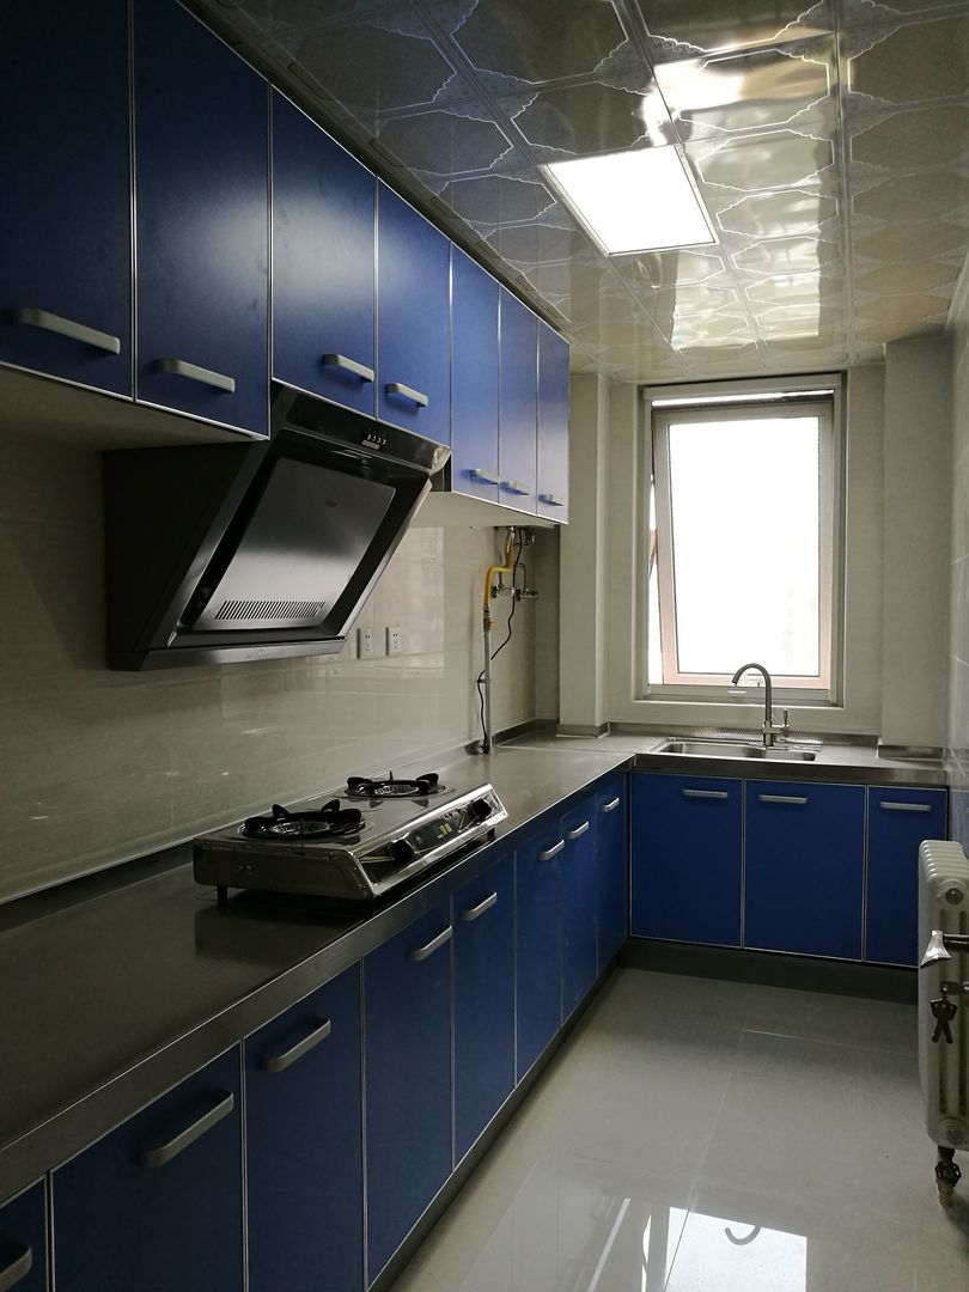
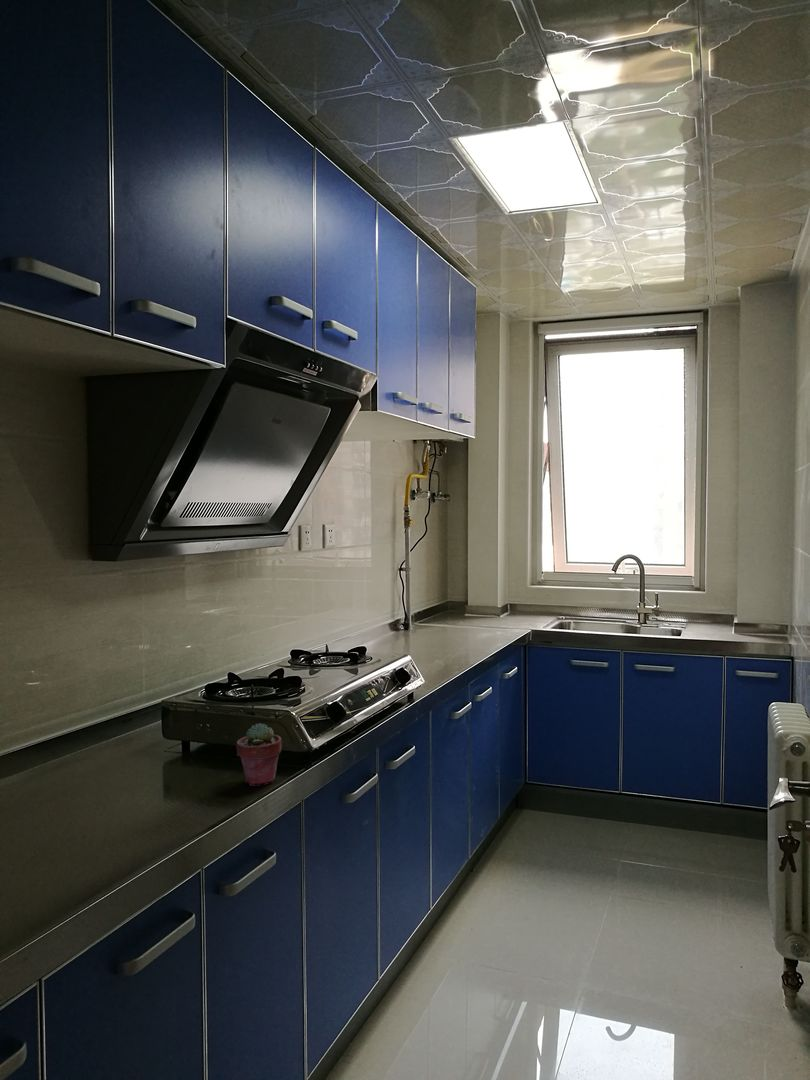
+ potted succulent [235,722,283,787]
